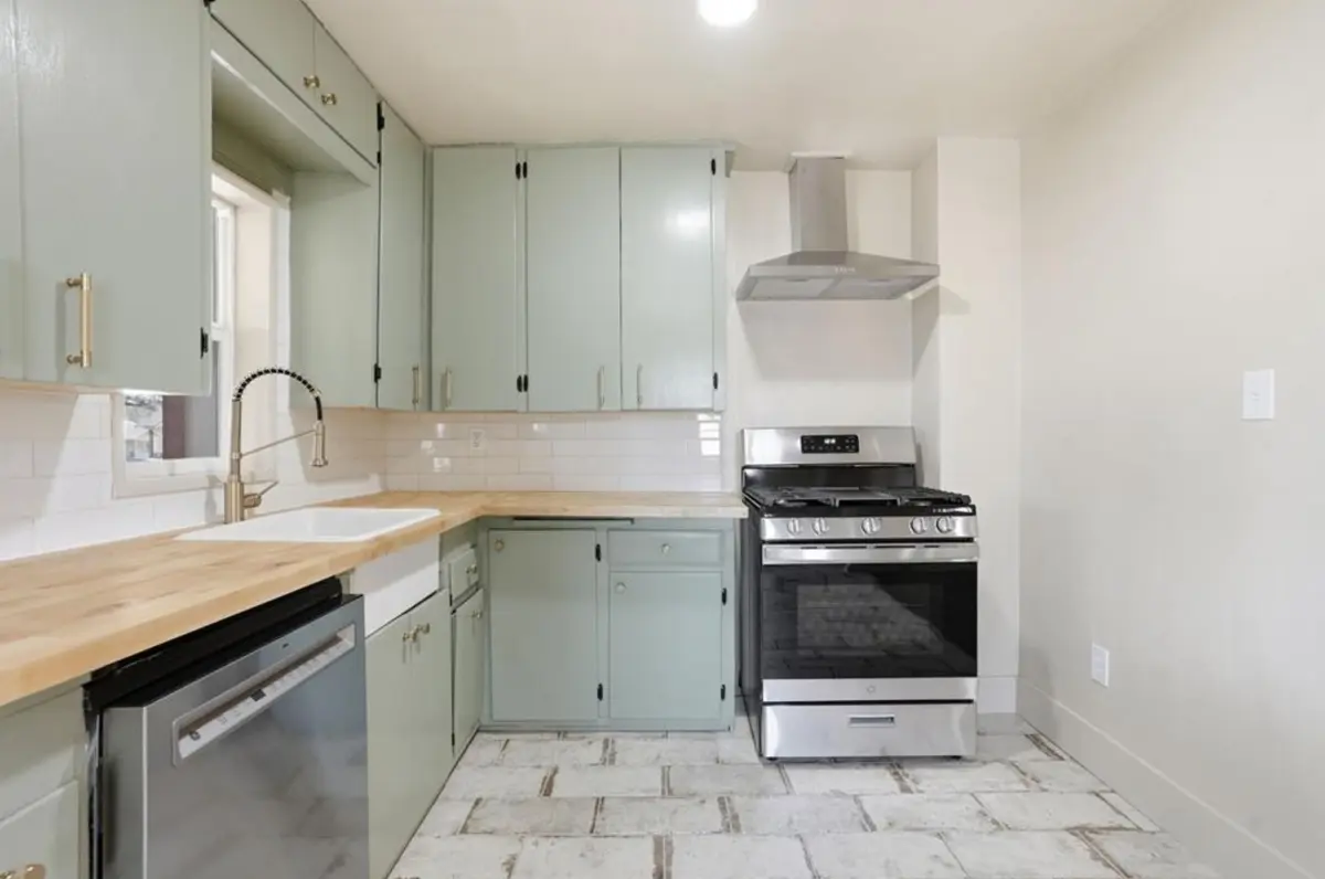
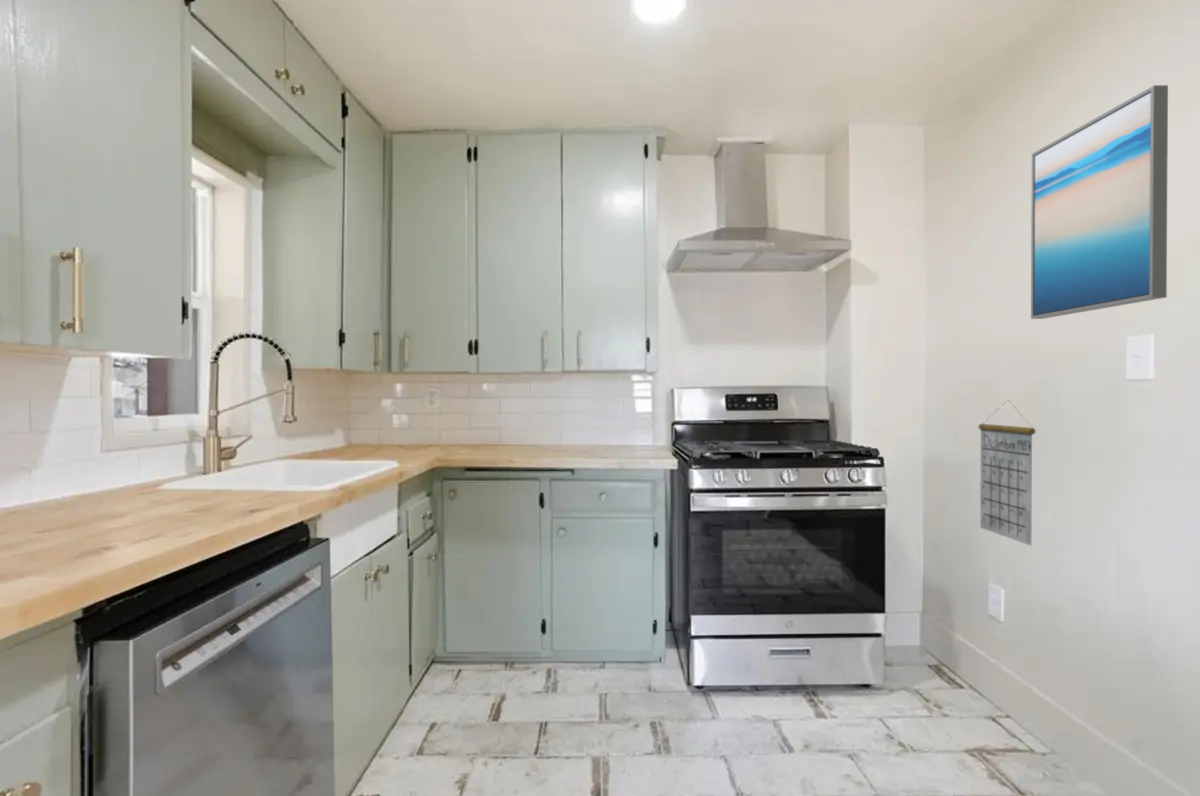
+ calendar [977,399,1036,547]
+ wall art [1030,84,1169,320]
